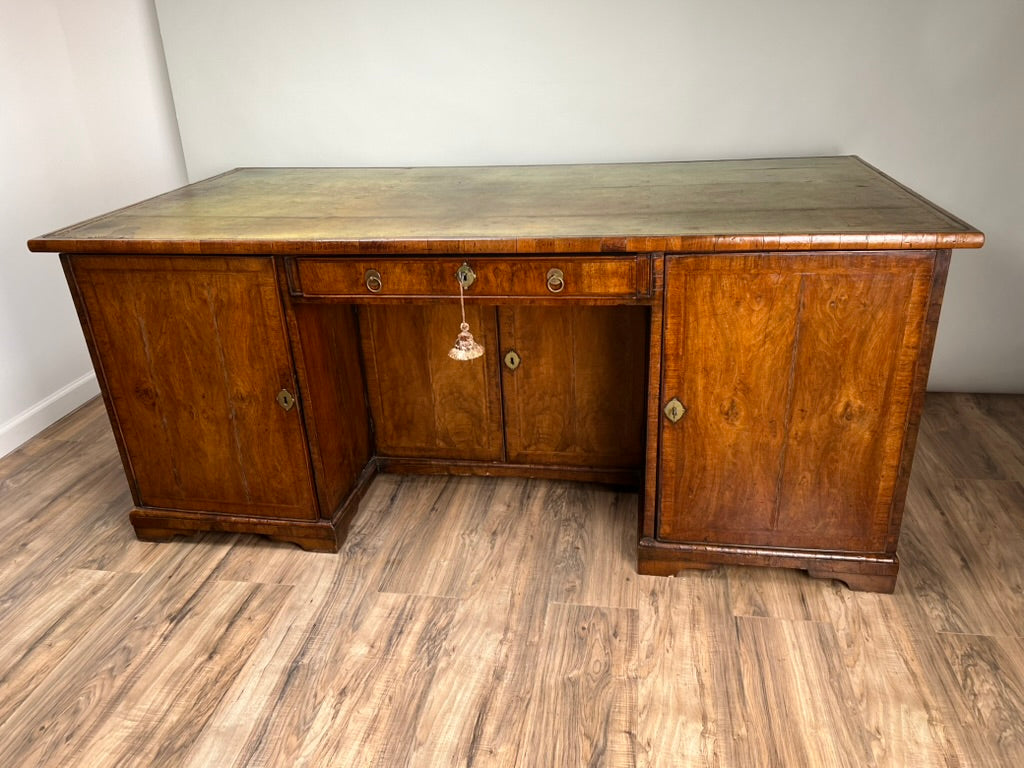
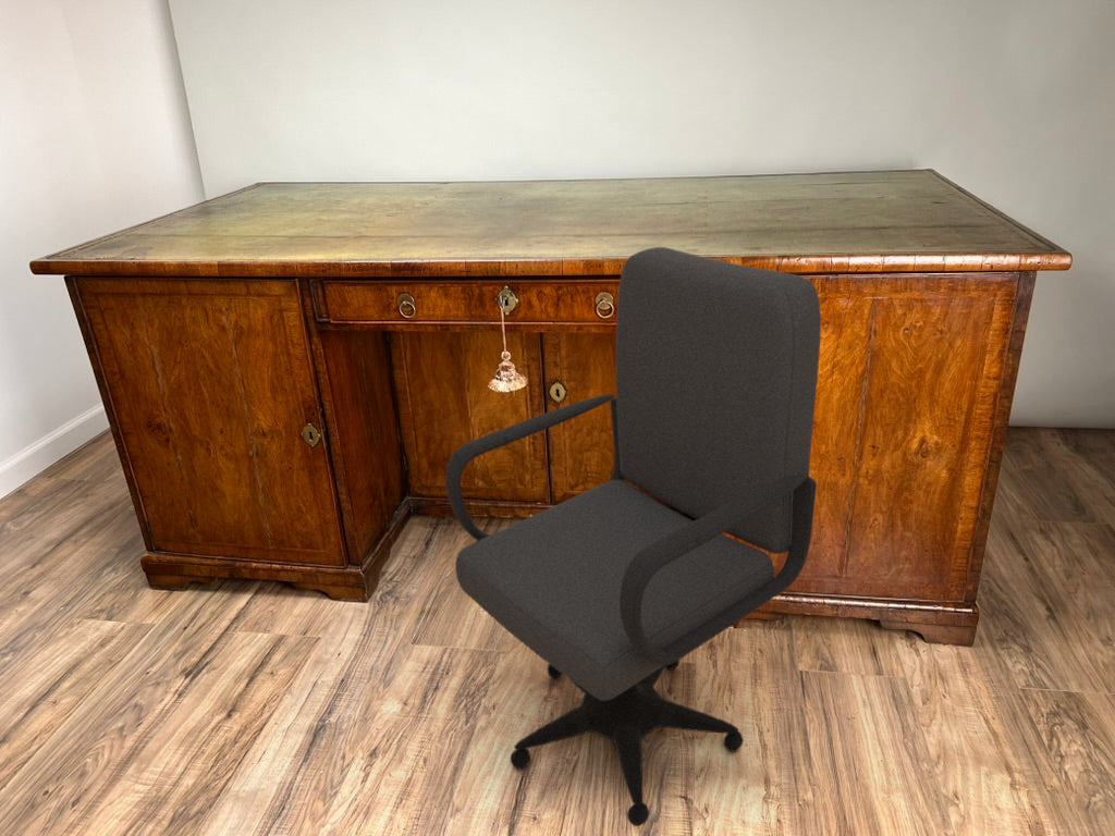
+ office chair [444,246,822,827]
